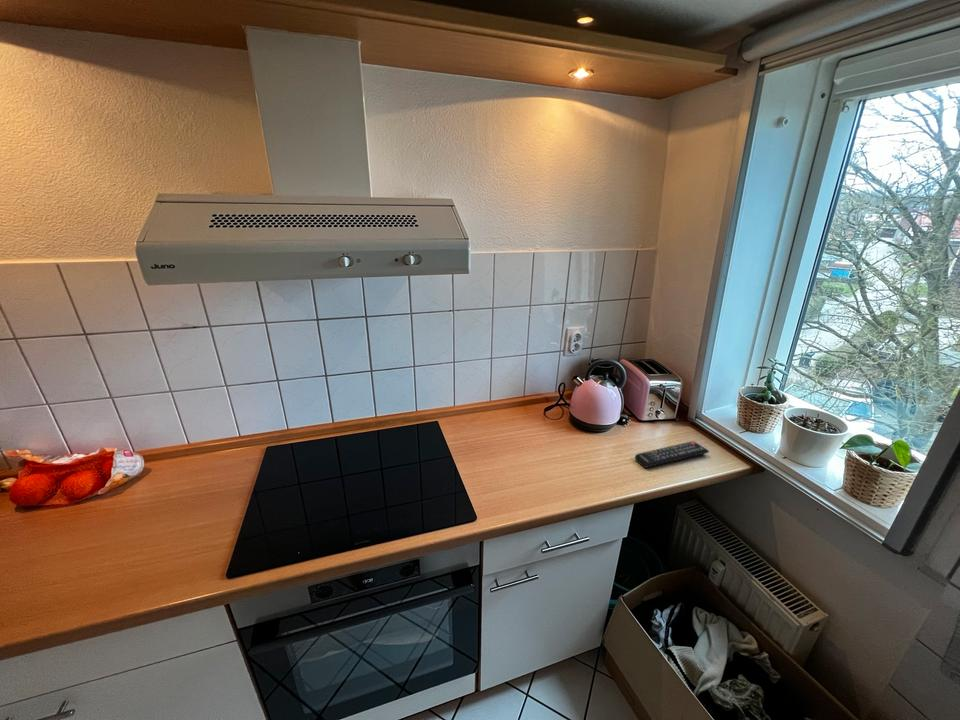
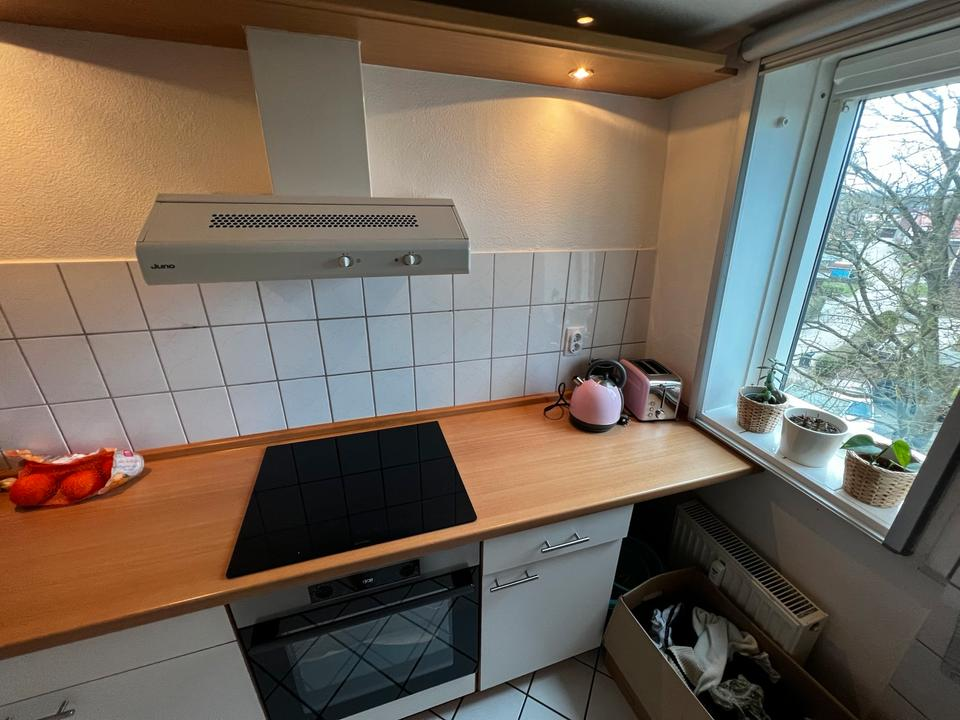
- remote control [634,440,710,469]
